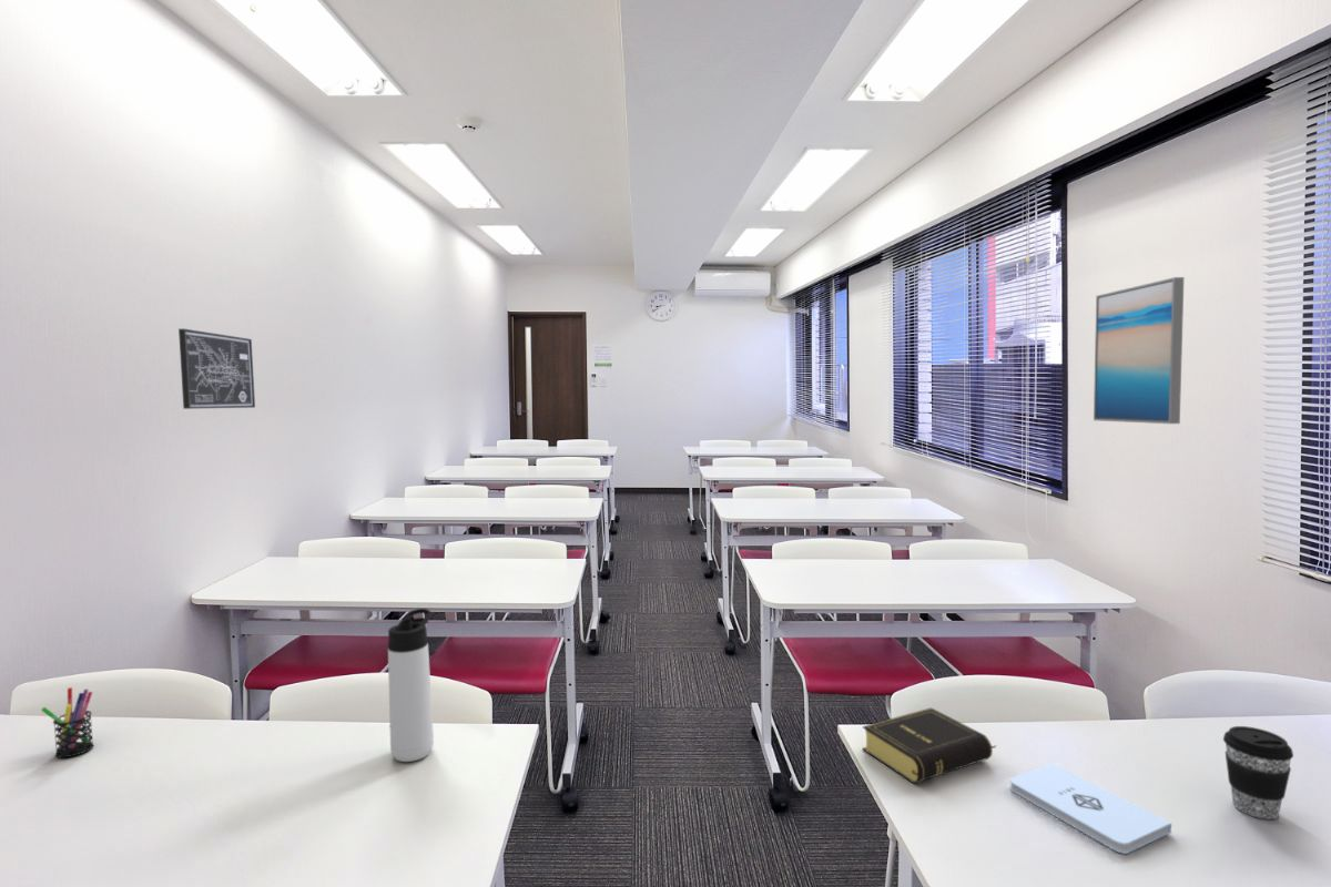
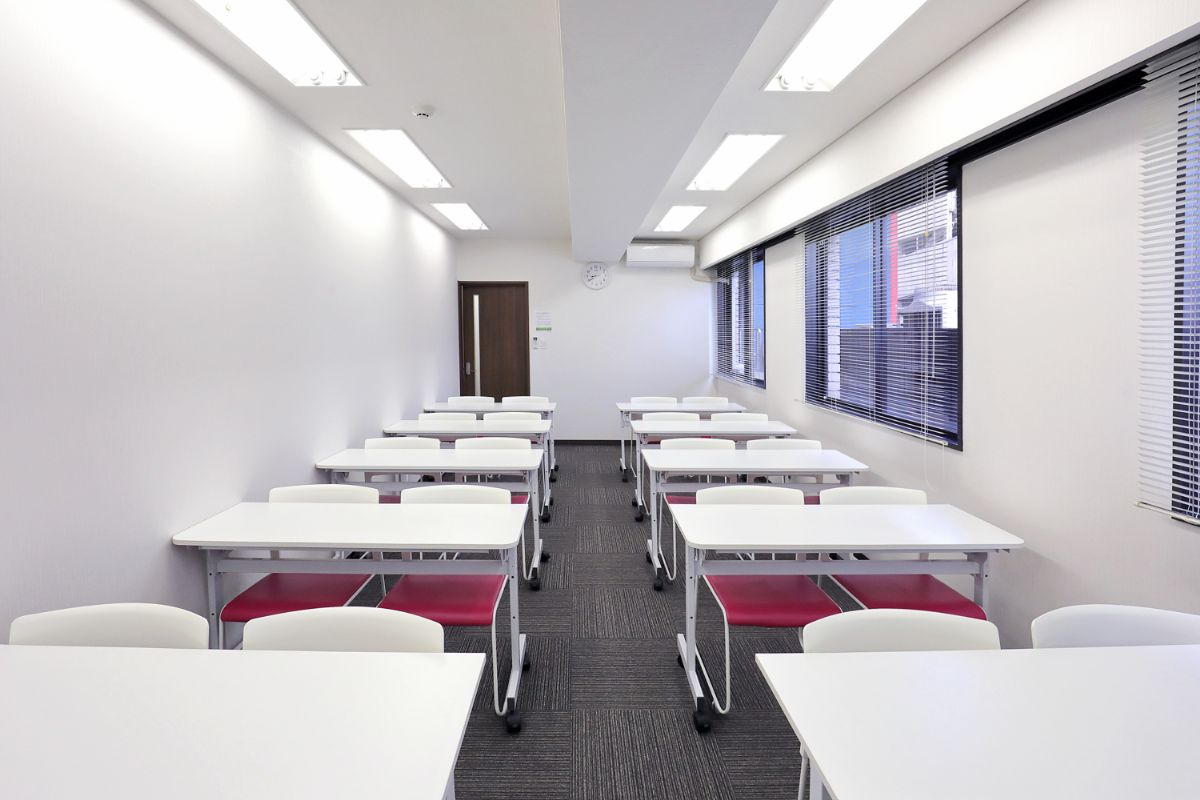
- coffee cup [1222,725,1294,820]
- notepad [1009,762,1172,855]
- thermos bottle [387,608,435,763]
- book [862,707,997,784]
- wall art [177,328,256,410]
- pen holder [40,686,95,758]
- wall art [1093,276,1186,425]
